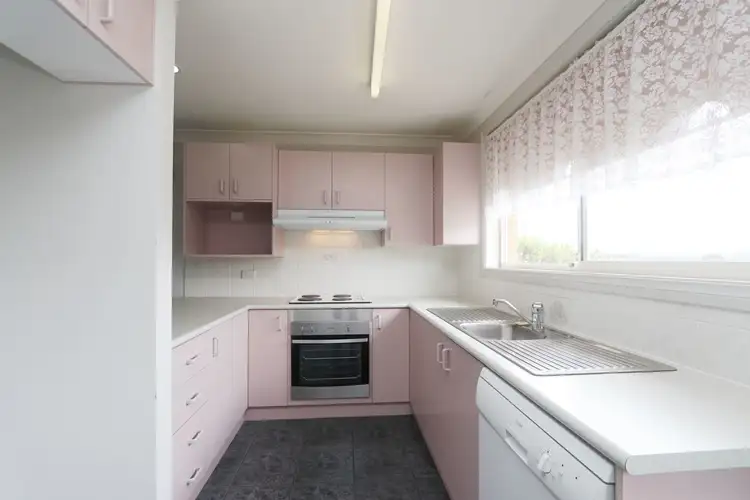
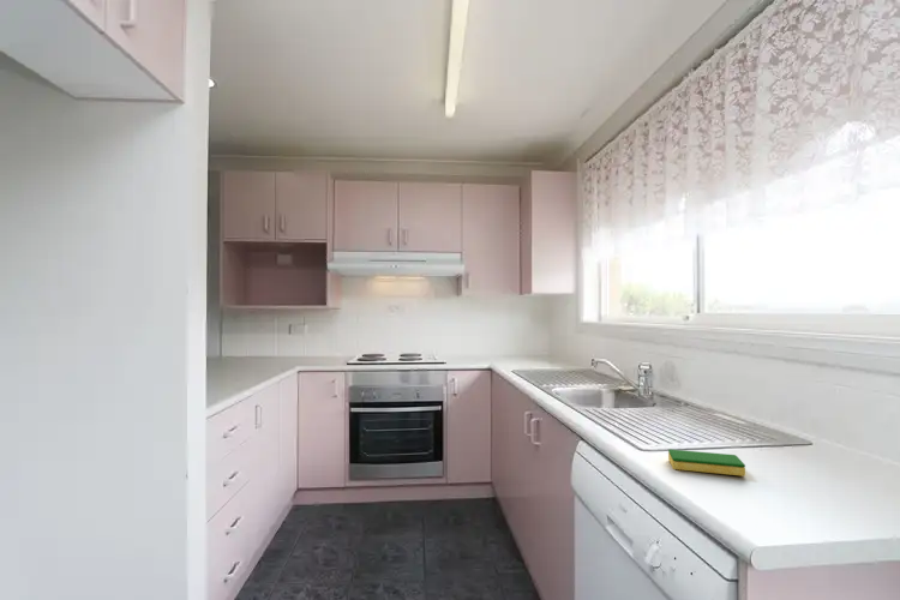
+ dish sponge [667,448,746,478]
